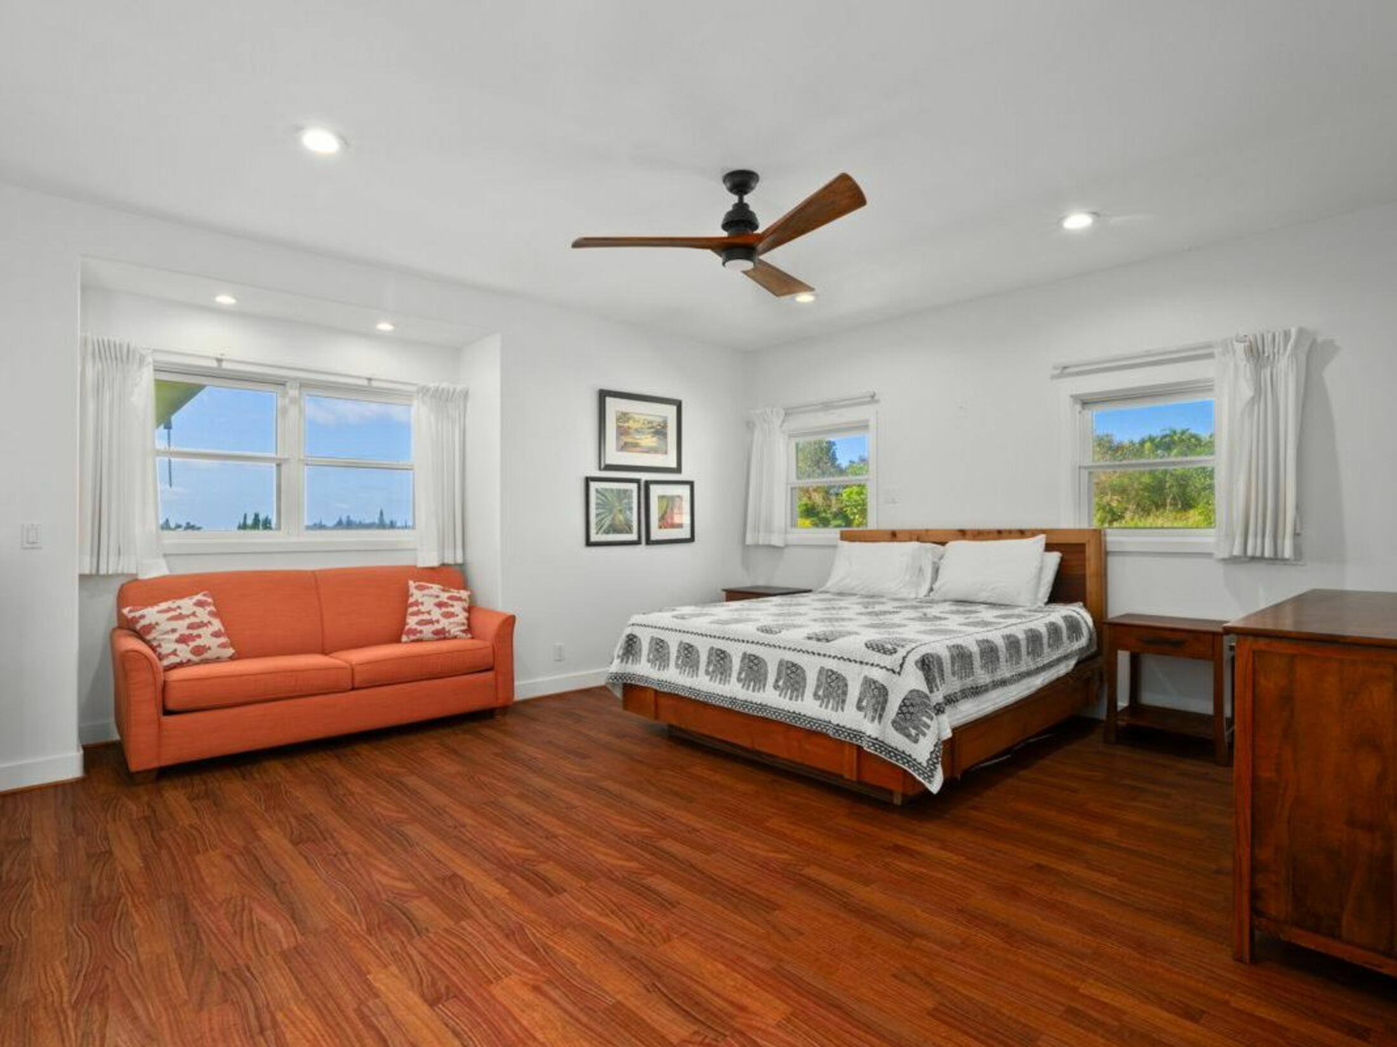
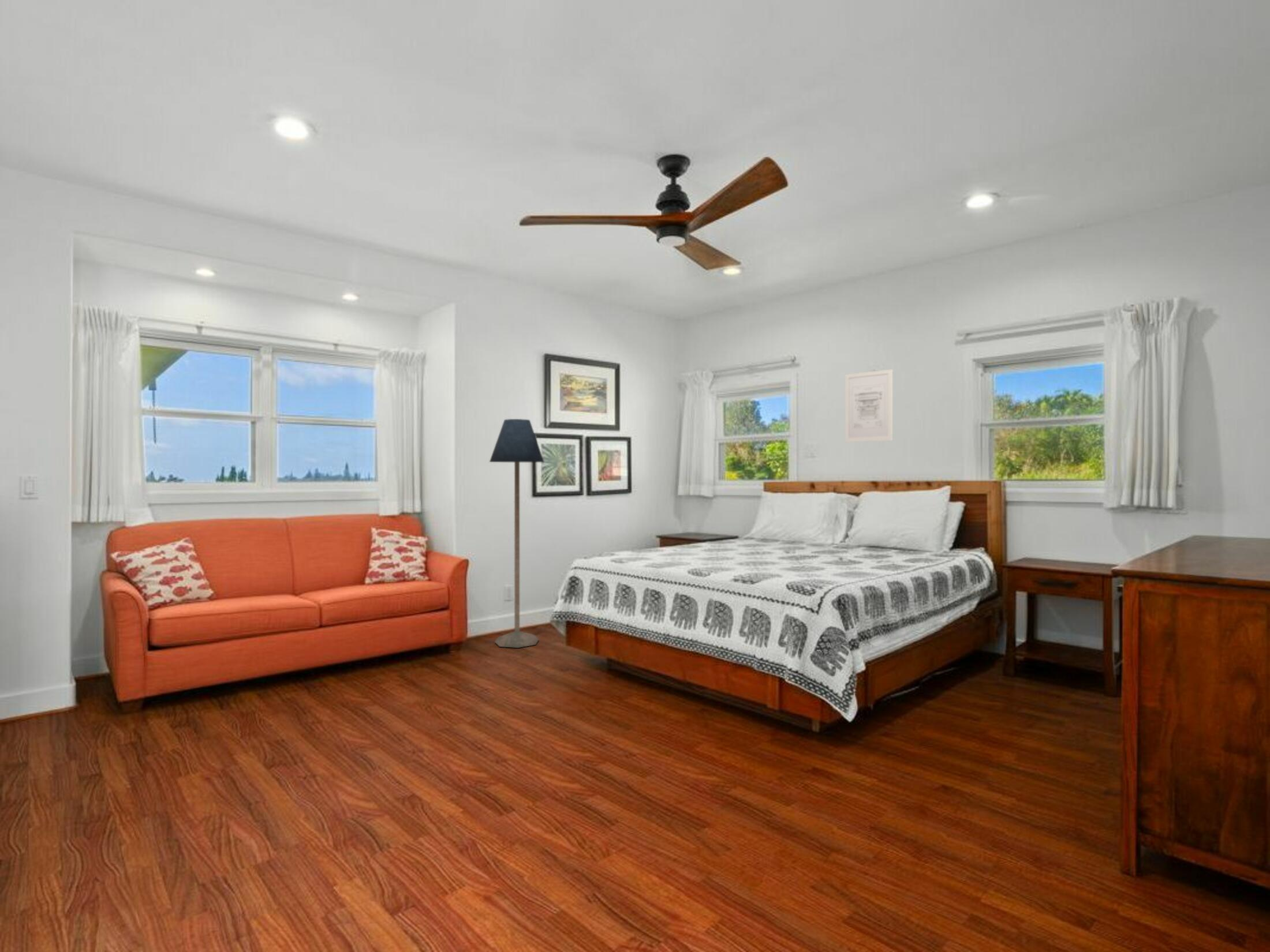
+ wall art [845,369,893,443]
+ floor lamp [489,418,545,649]
